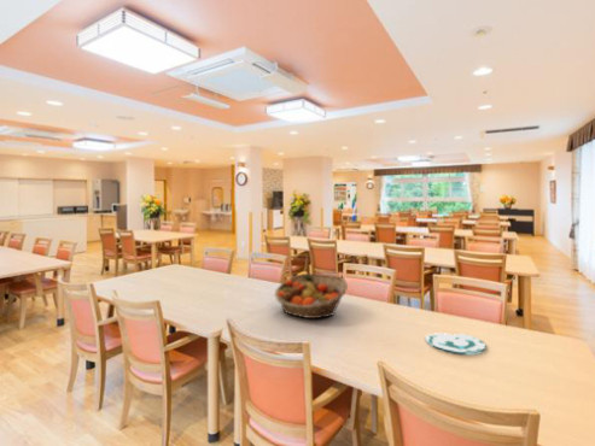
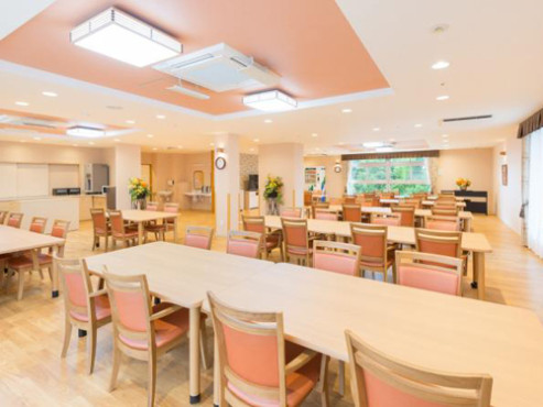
- fruit basket [273,272,349,319]
- plate [424,331,486,353]
